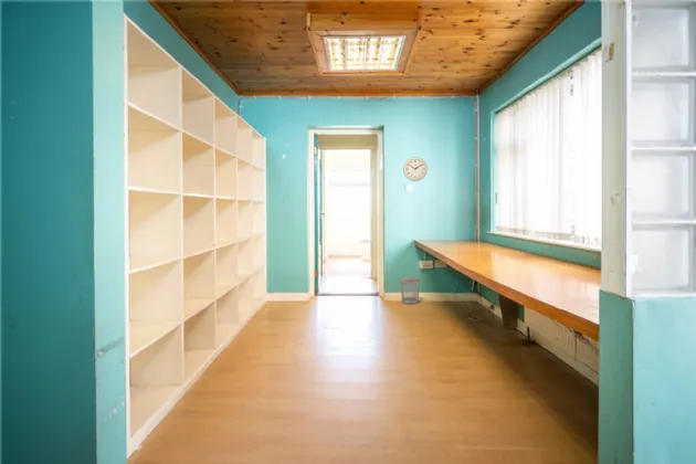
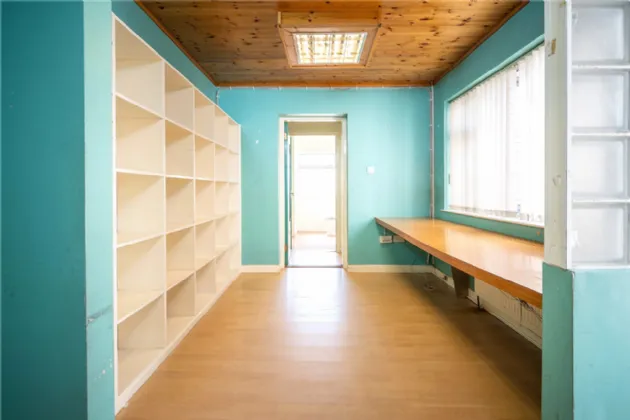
- wastebasket [399,276,421,305]
- wall clock [402,156,429,182]
